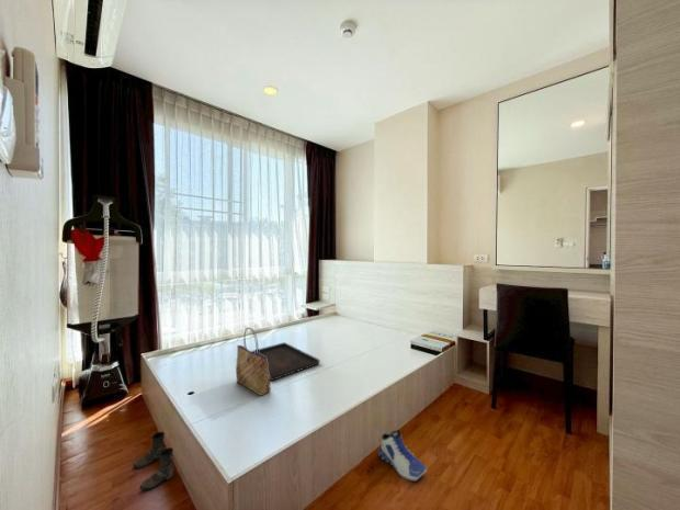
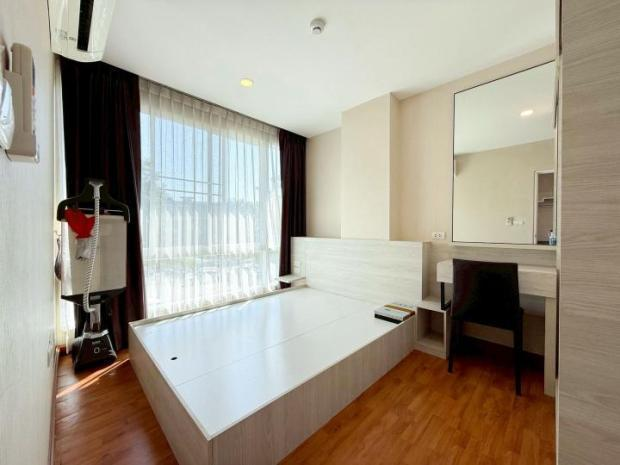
- tote bag [235,327,272,397]
- serving tray [250,341,321,382]
- boots [132,431,174,491]
- sneaker [377,429,428,481]
